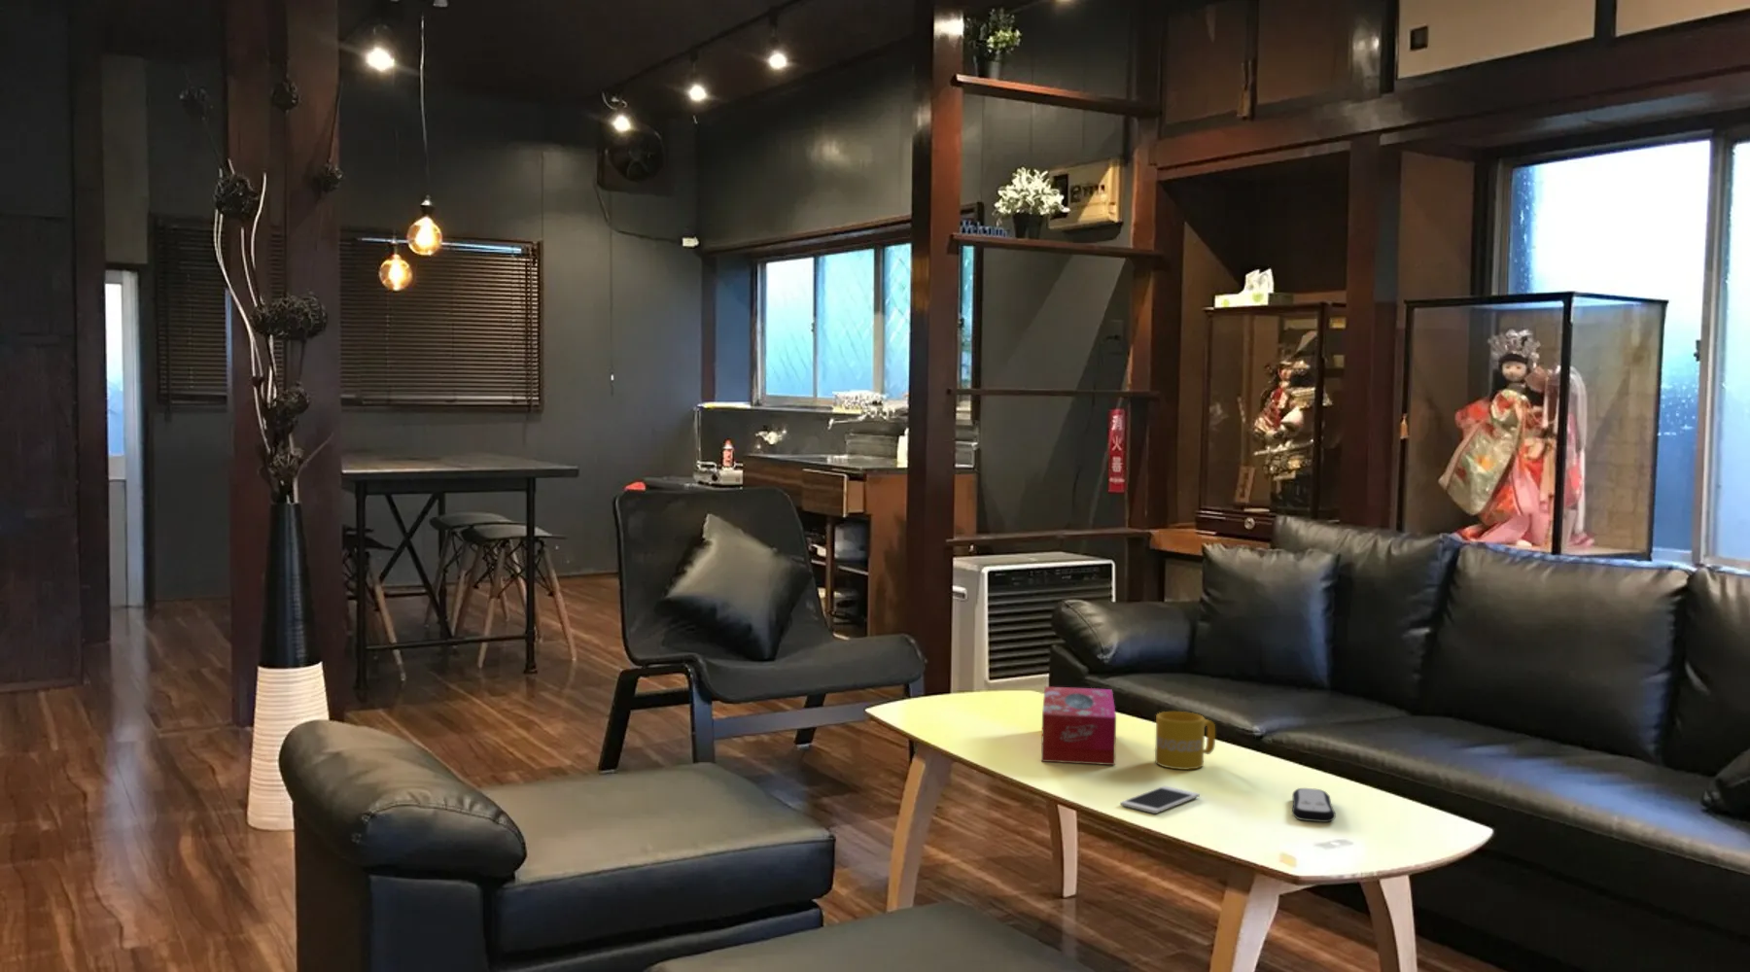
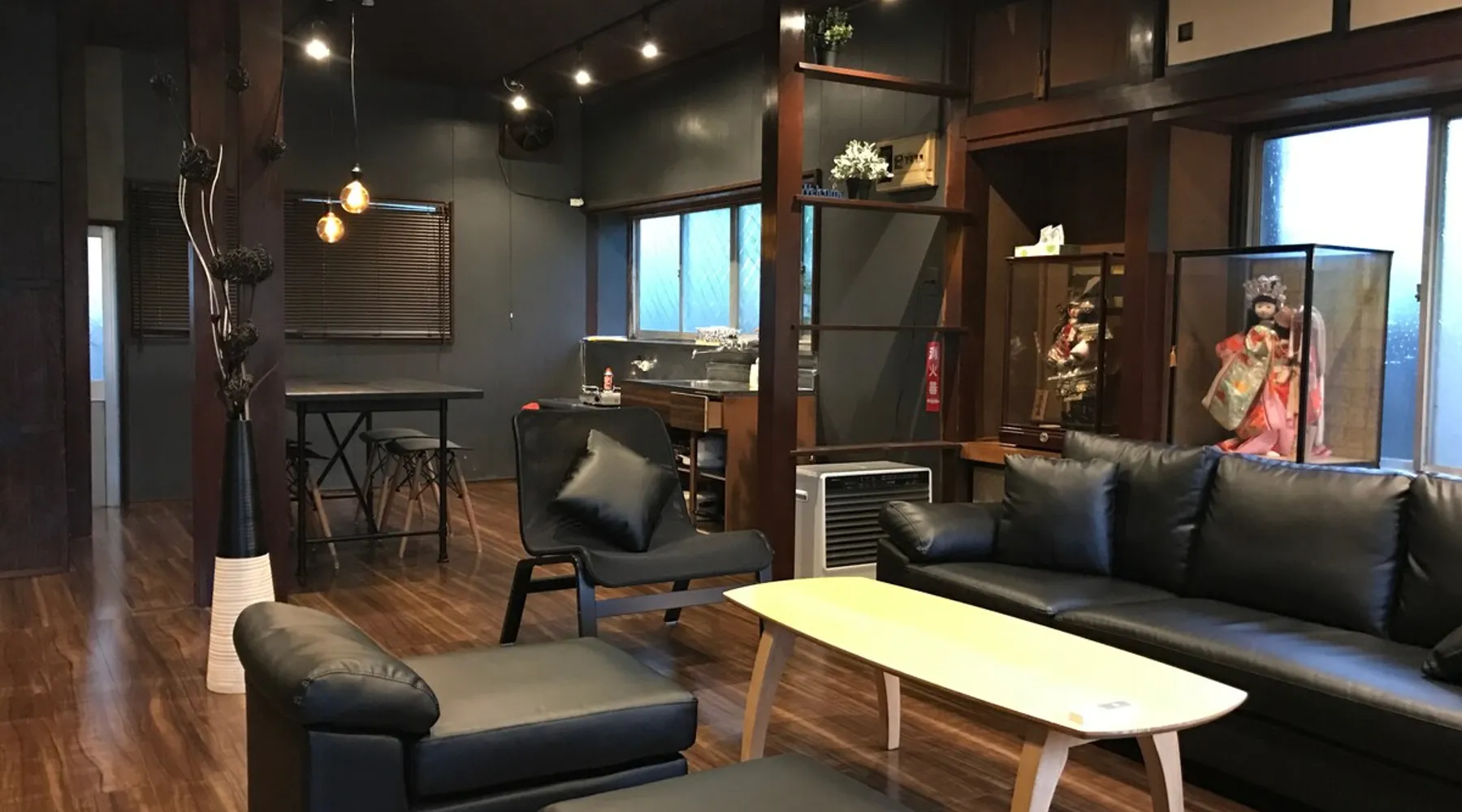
- remote control [1292,788,1337,824]
- cell phone [1119,785,1201,814]
- tissue box [1040,685,1117,766]
- mug [1154,711,1216,771]
